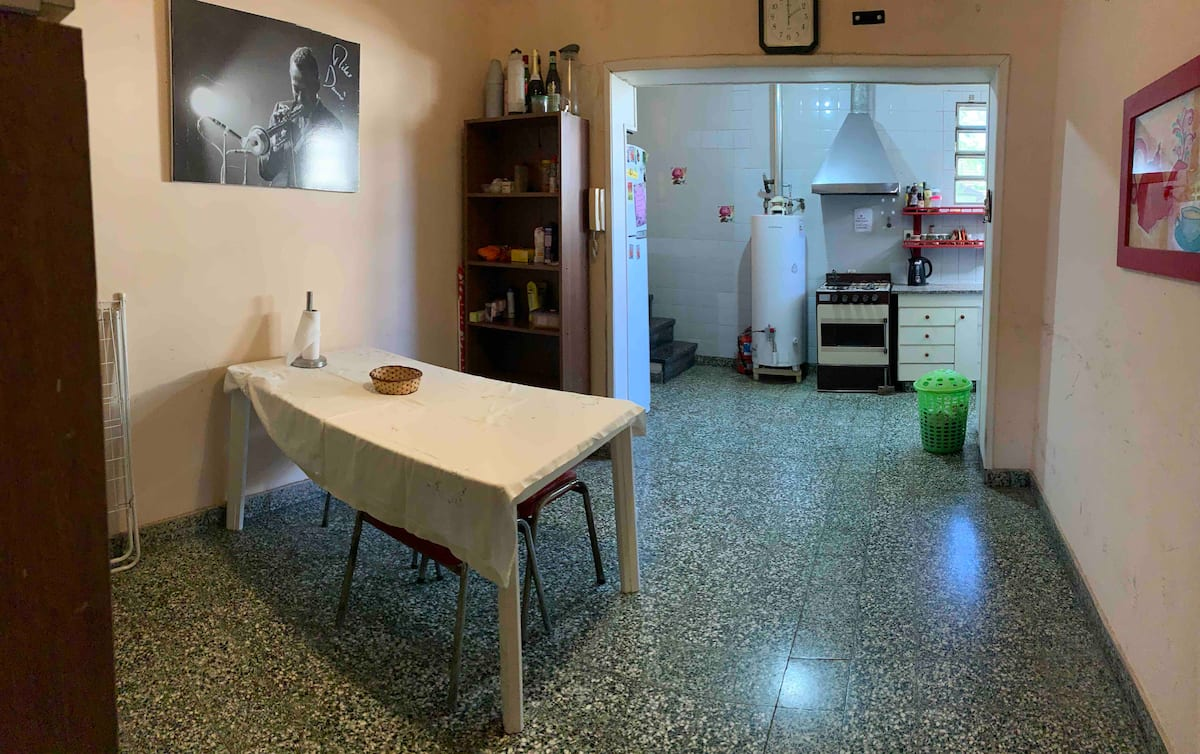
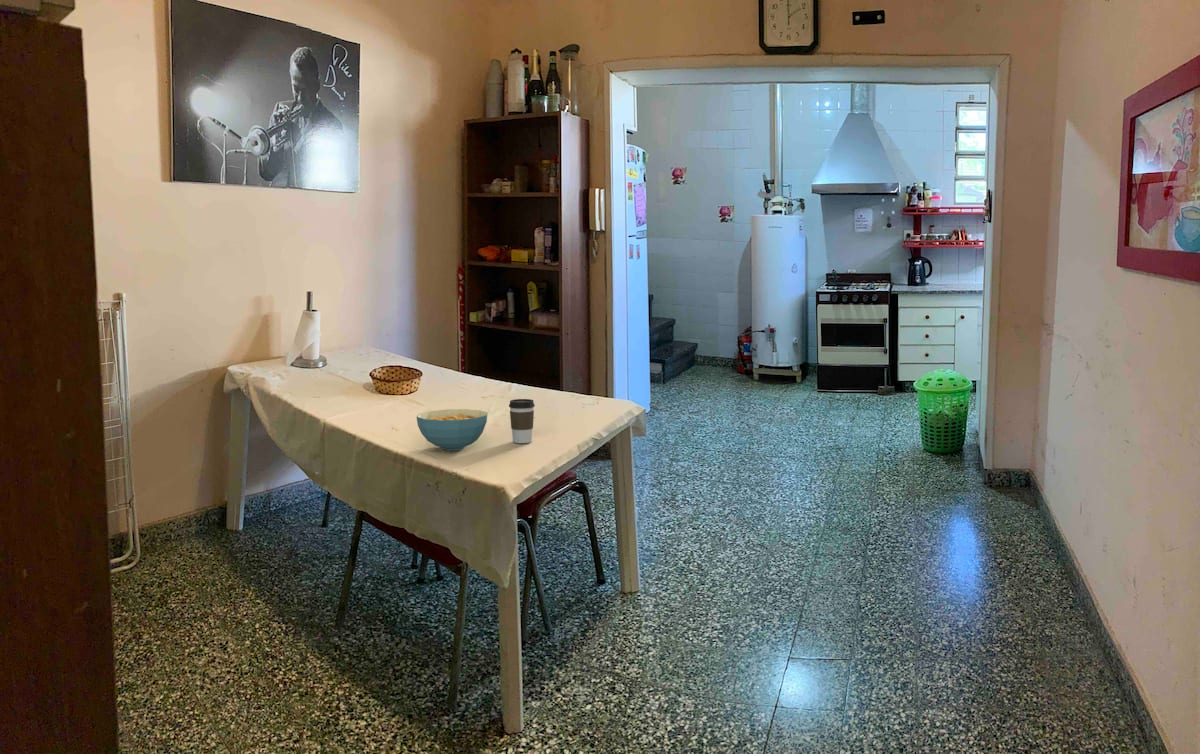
+ cereal bowl [416,408,489,452]
+ coffee cup [508,398,536,444]
